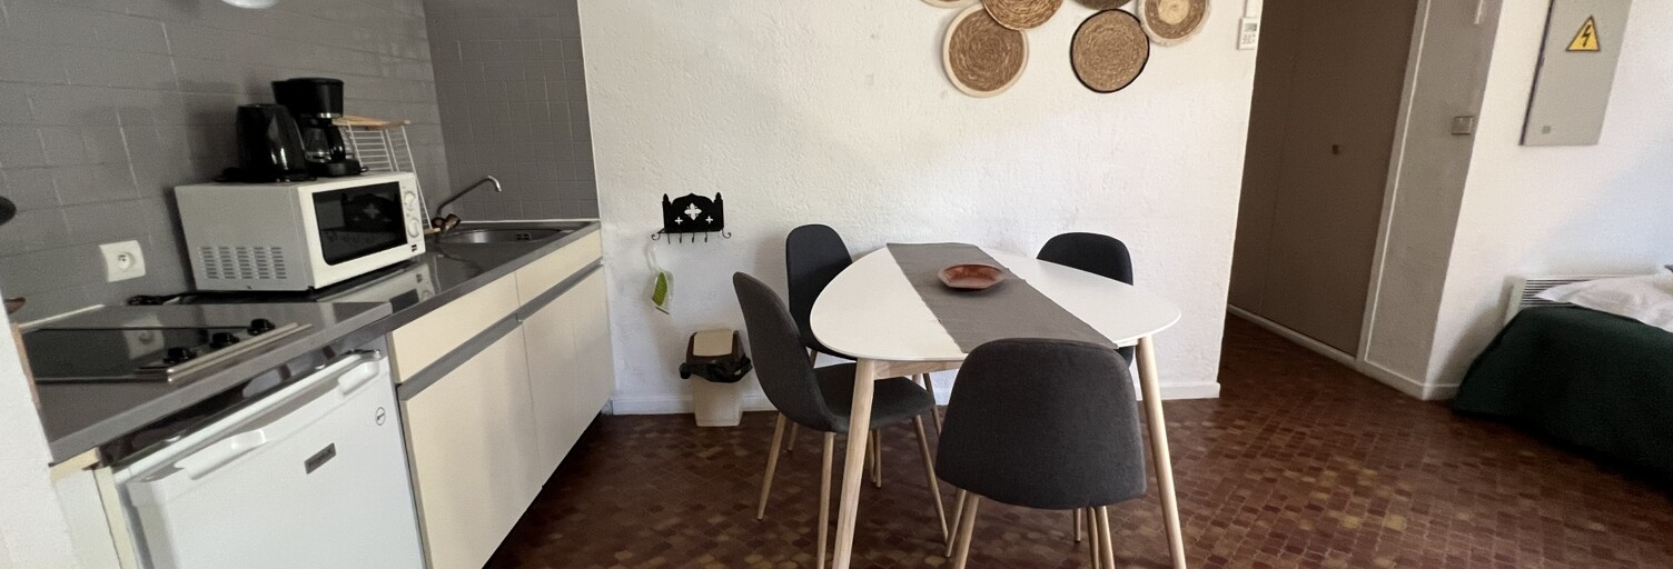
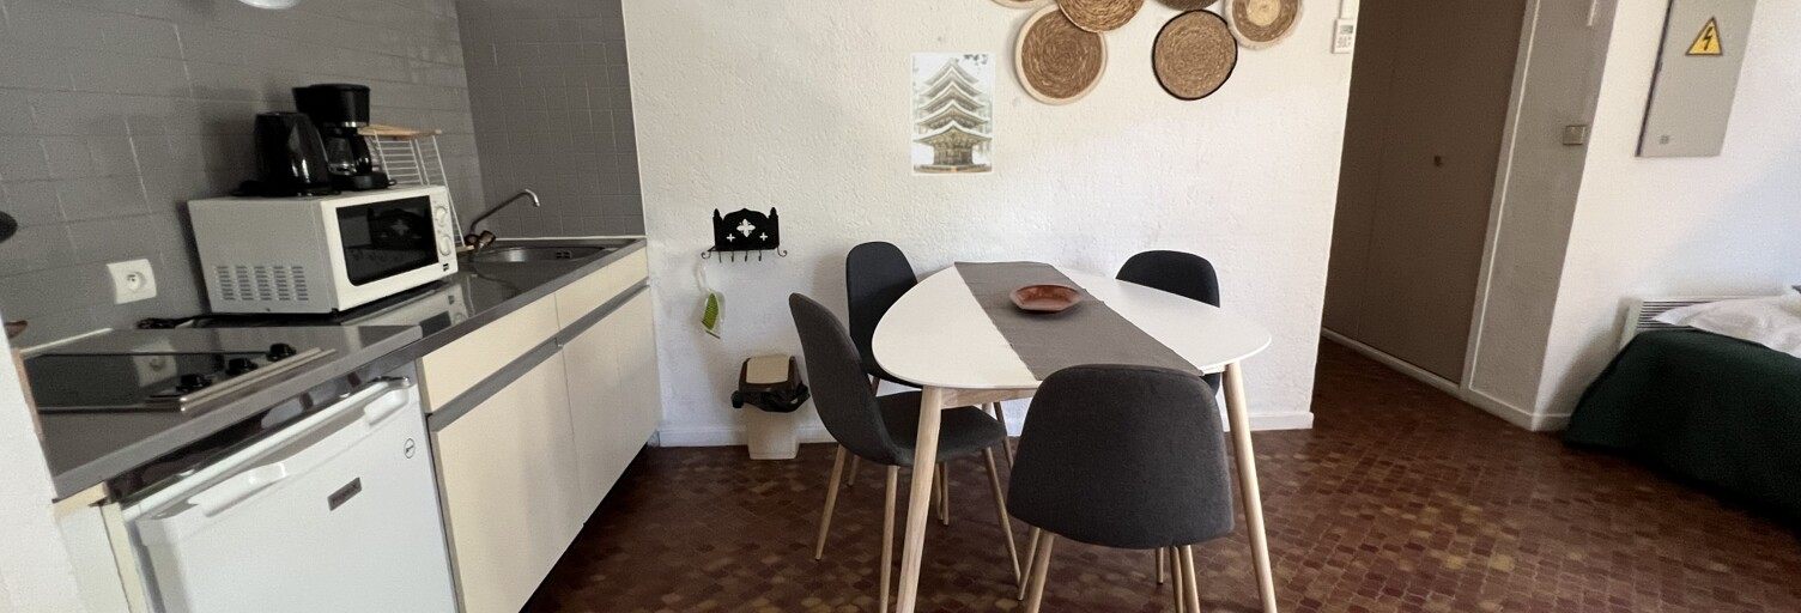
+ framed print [909,51,996,176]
